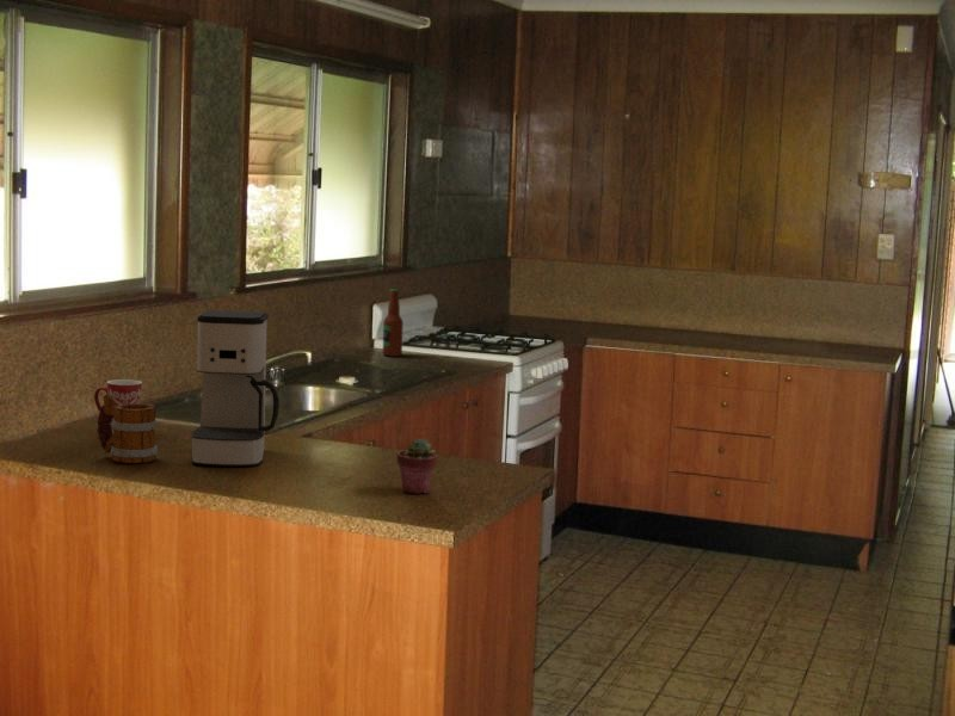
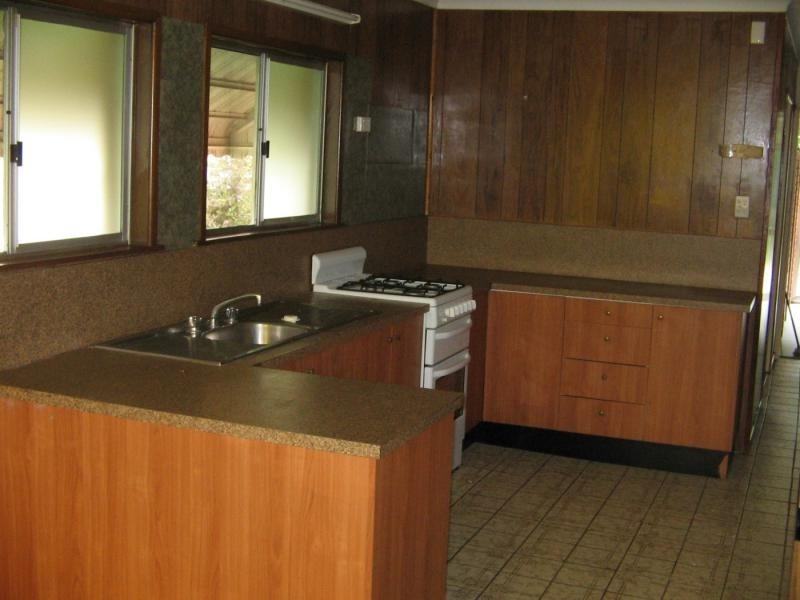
- mug [93,378,143,434]
- coffee maker [191,309,281,468]
- potted succulent [396,437,438,495]
- bottle [382,288,405,358]
- mug [96,394,159,465]
